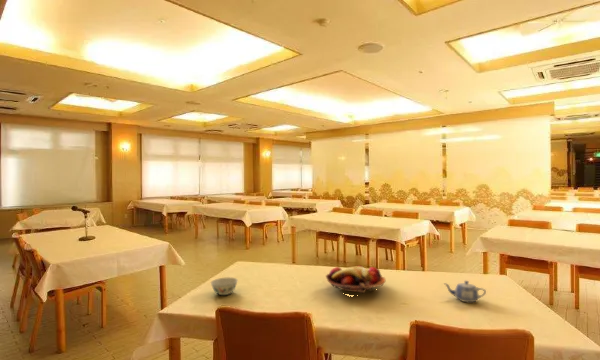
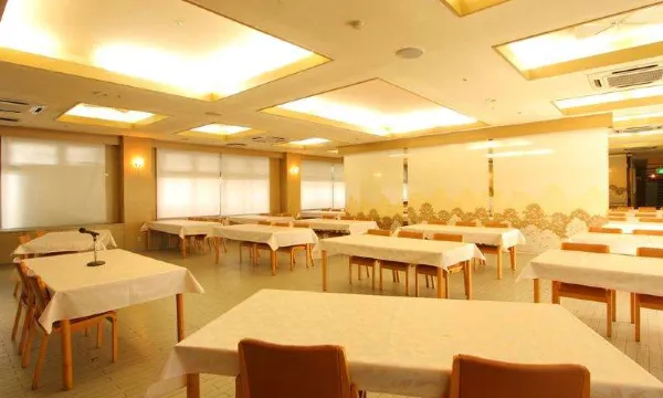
- chinaware [210,276,239,296]
- teapot [444,280,487,303]
- fruit basket [325,265,386,294]
